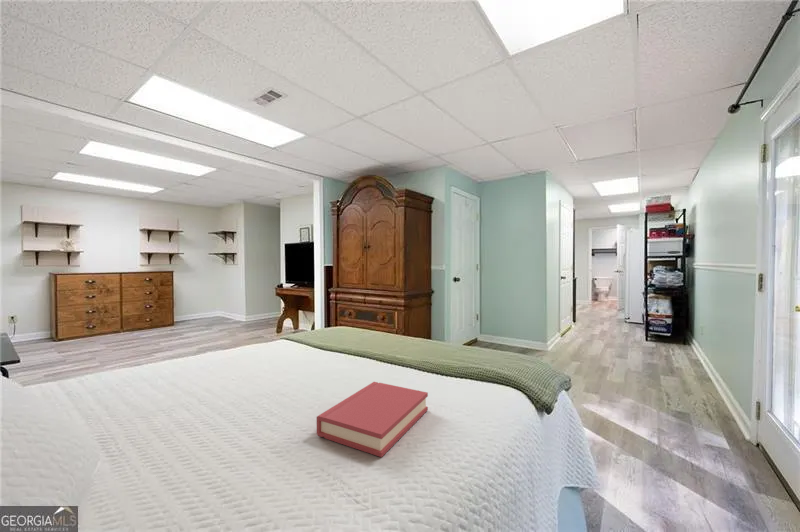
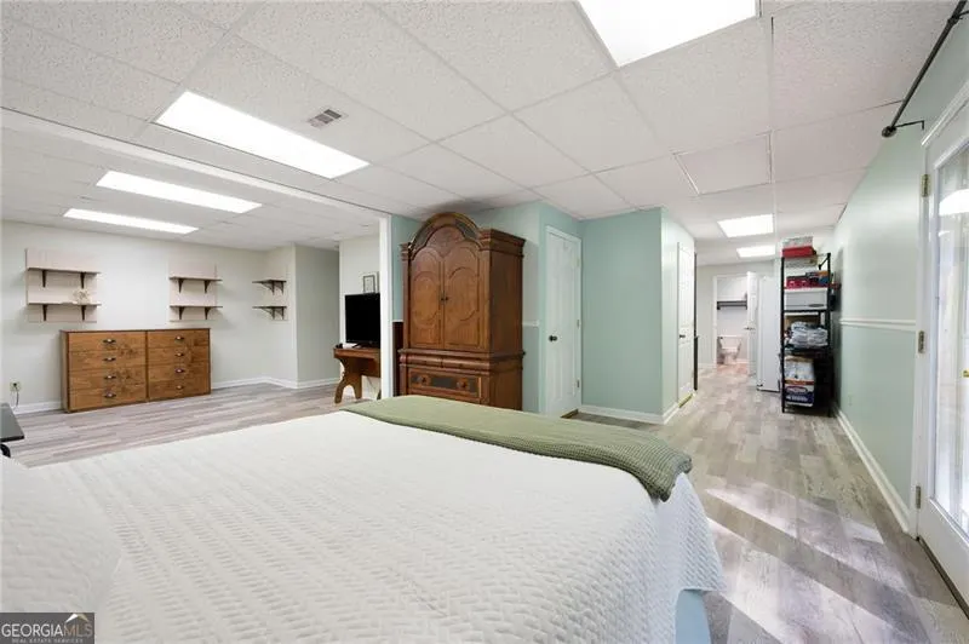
- hardback book [316,381,429,458]
